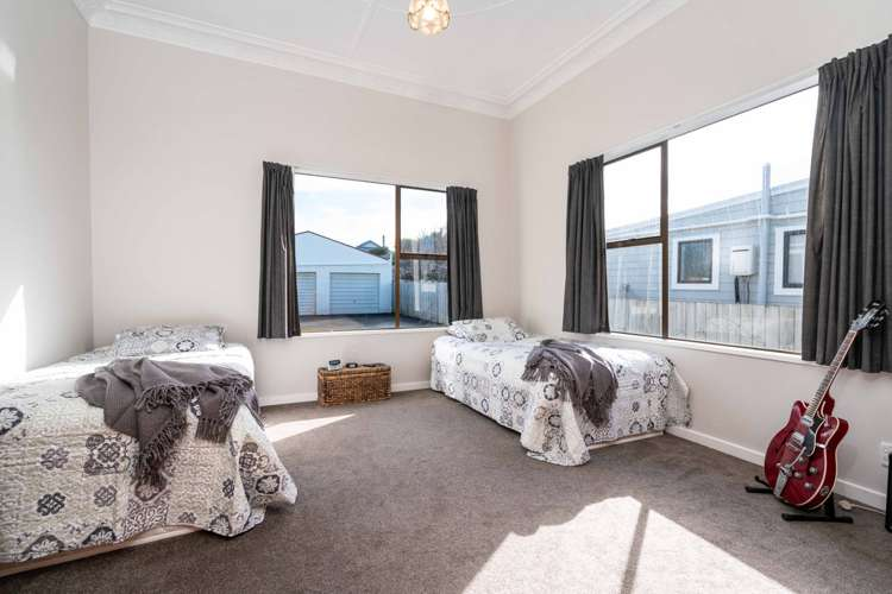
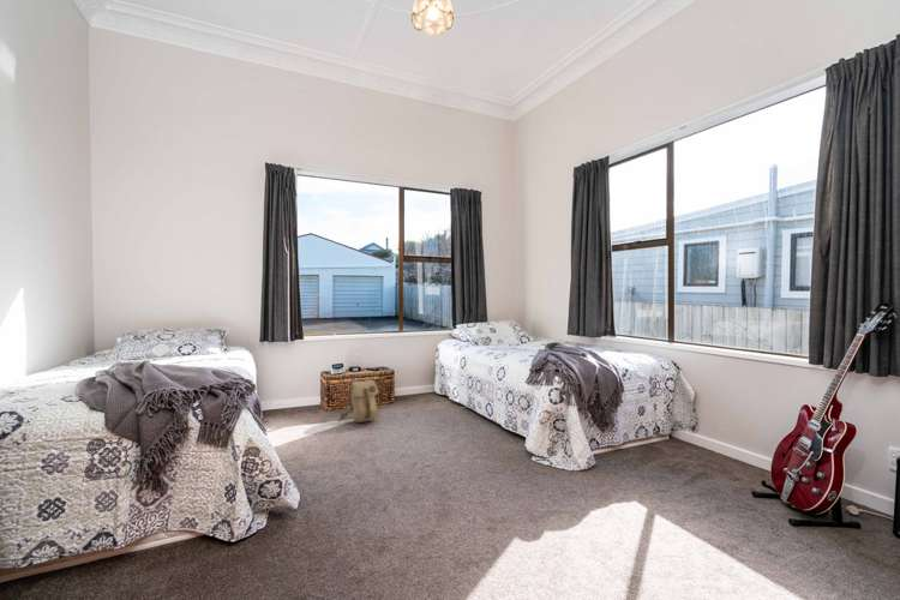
+ backpack [341,378,380,424]
